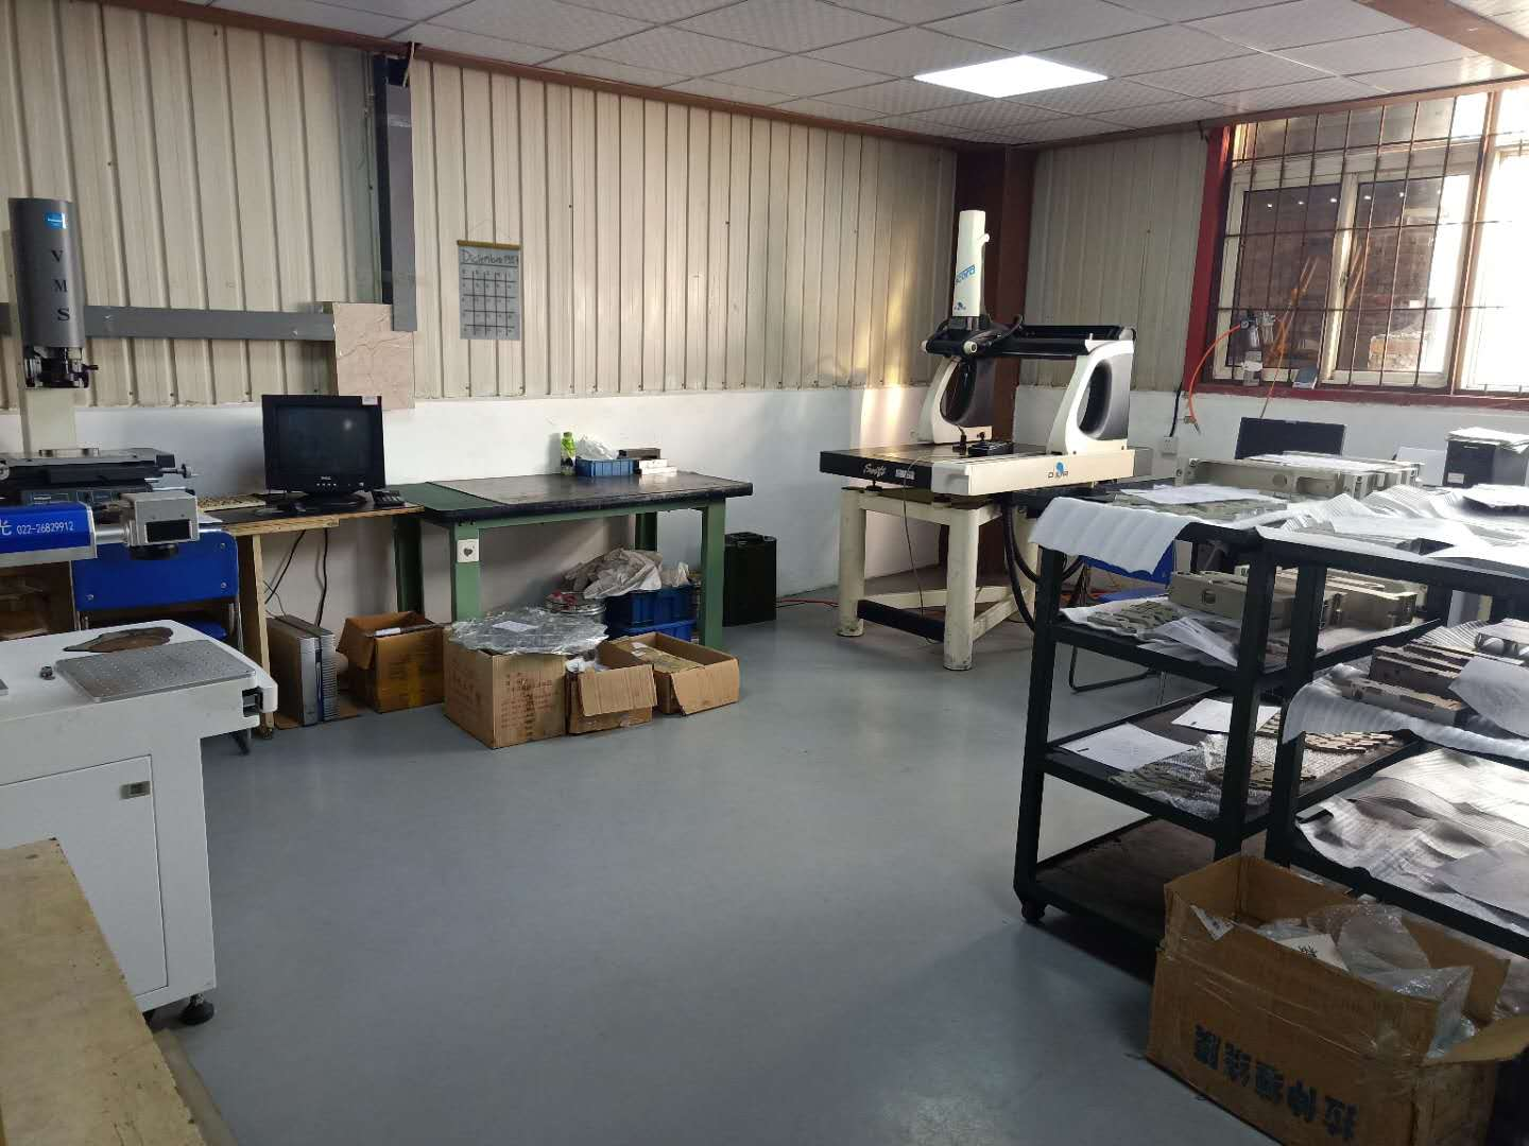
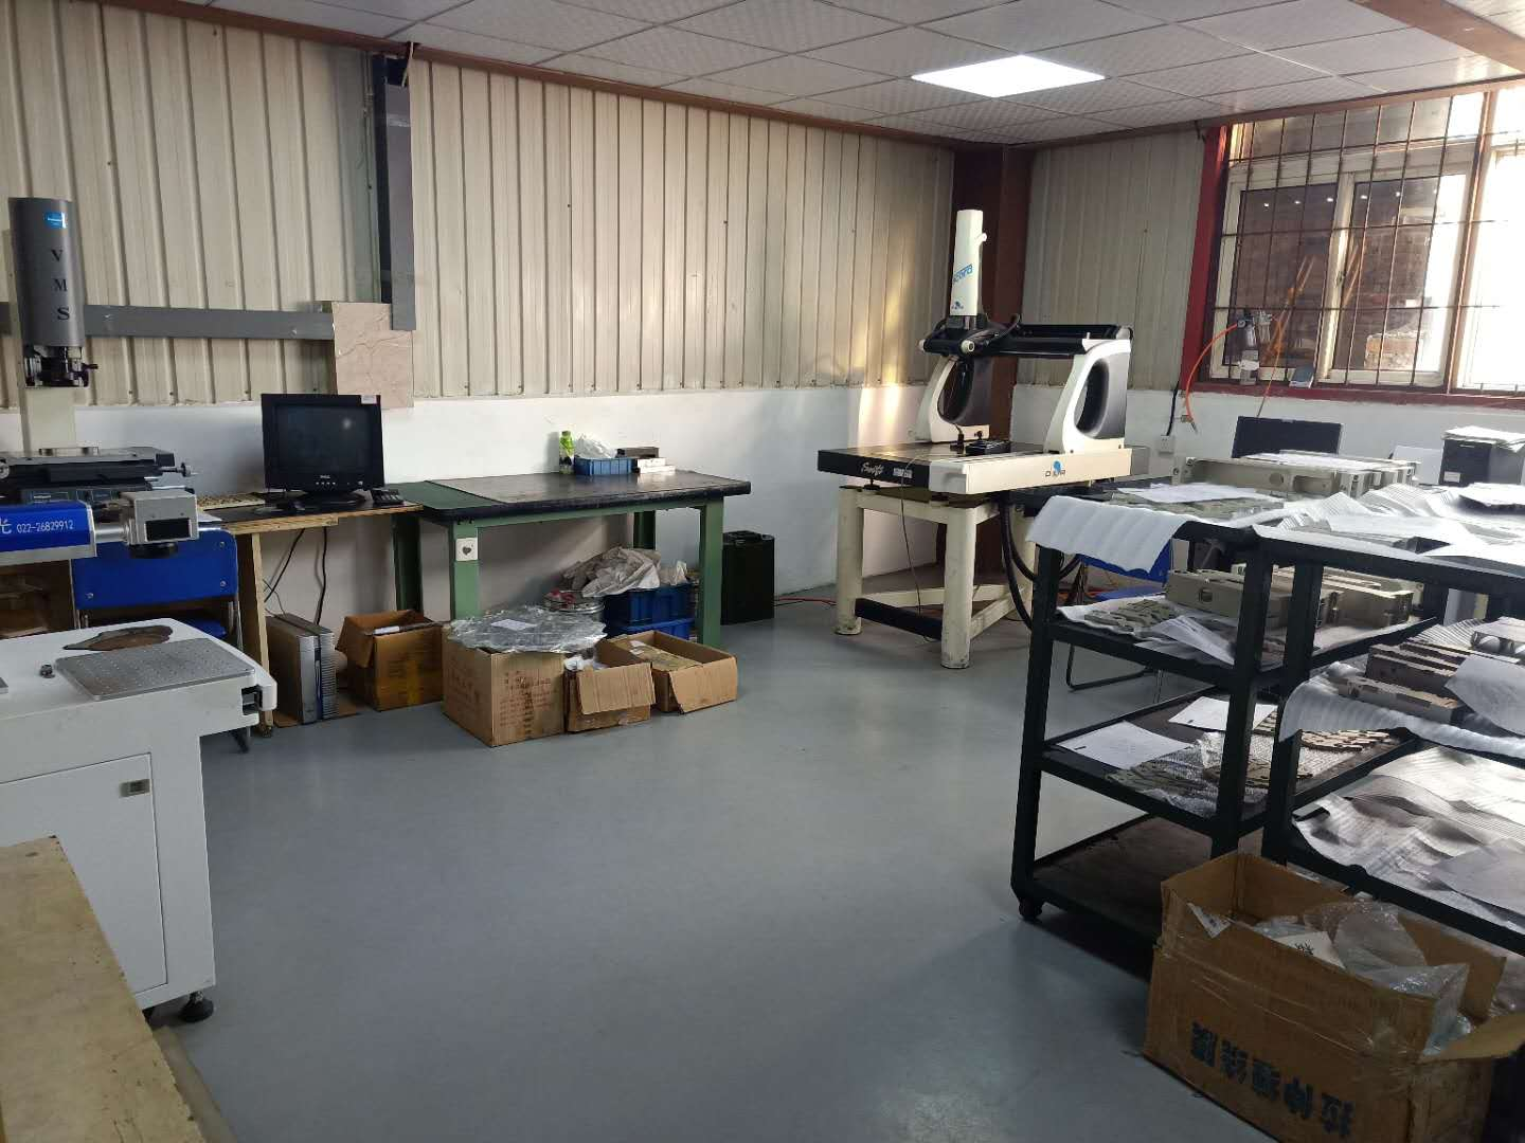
- calendar [455,219,521,342]
